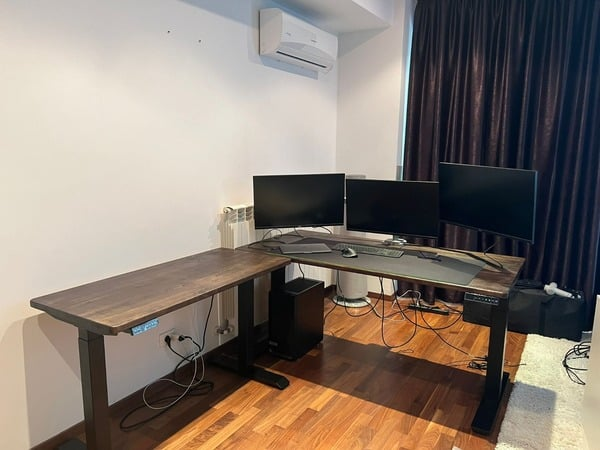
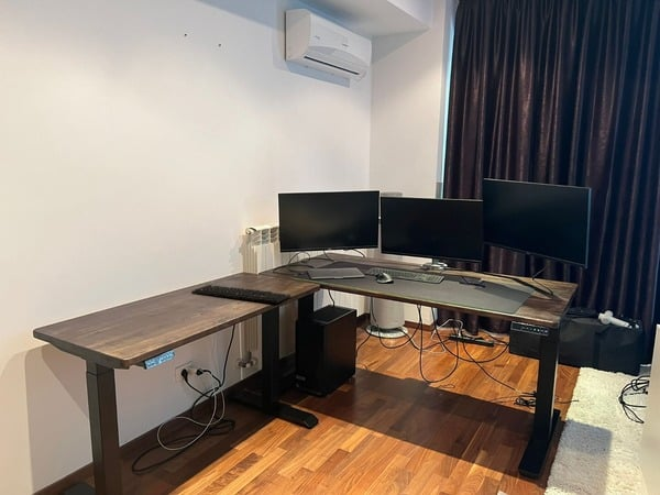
+ keyboard [190,284,292,305]
